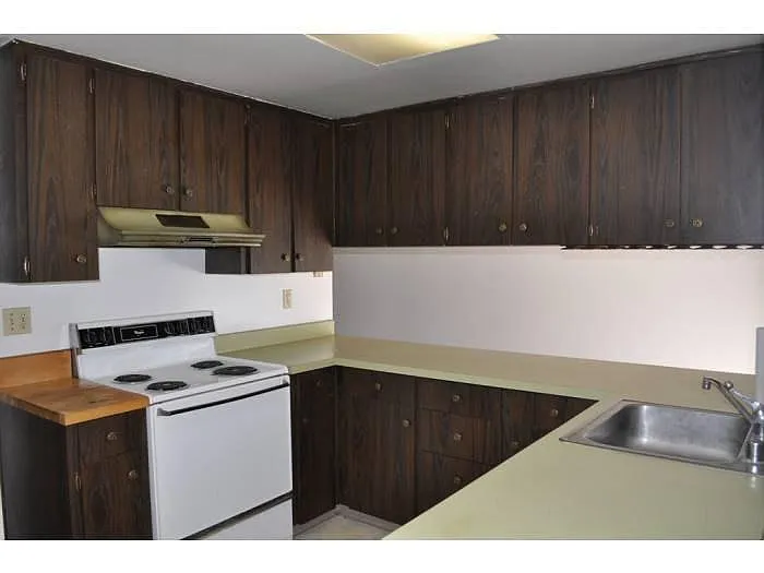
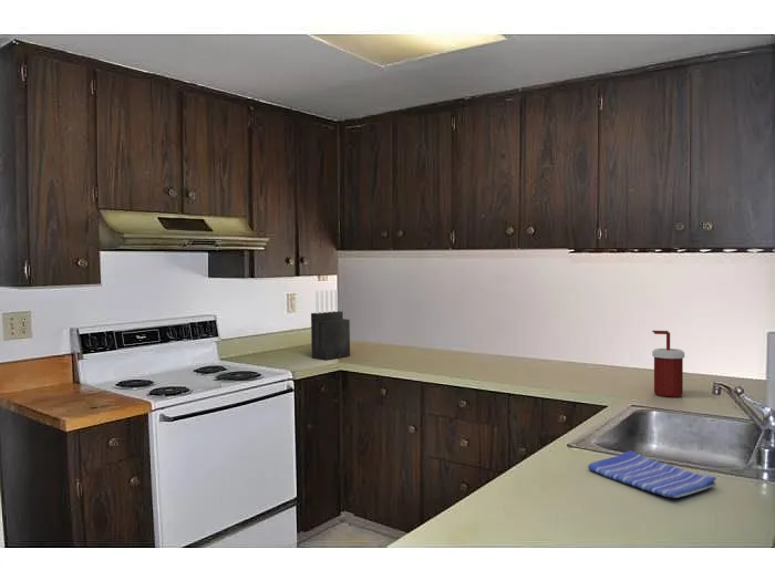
+ knife block [310,289,351,361]
+ dish towel [587,449,717,499]
+ soap dispenser [651,330,685,398]
